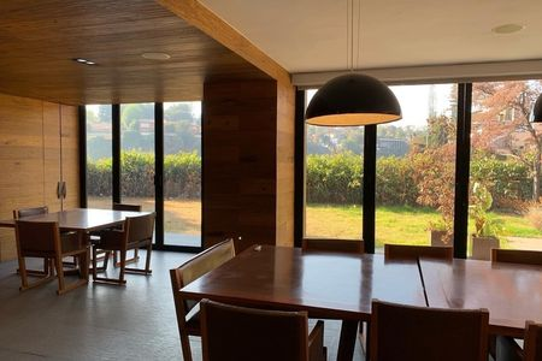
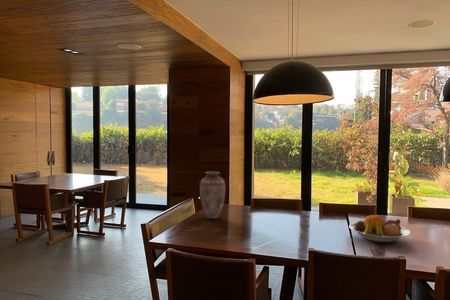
+ vase [199,171,226,220]
+ fruit bowl [348,214,411,243]
